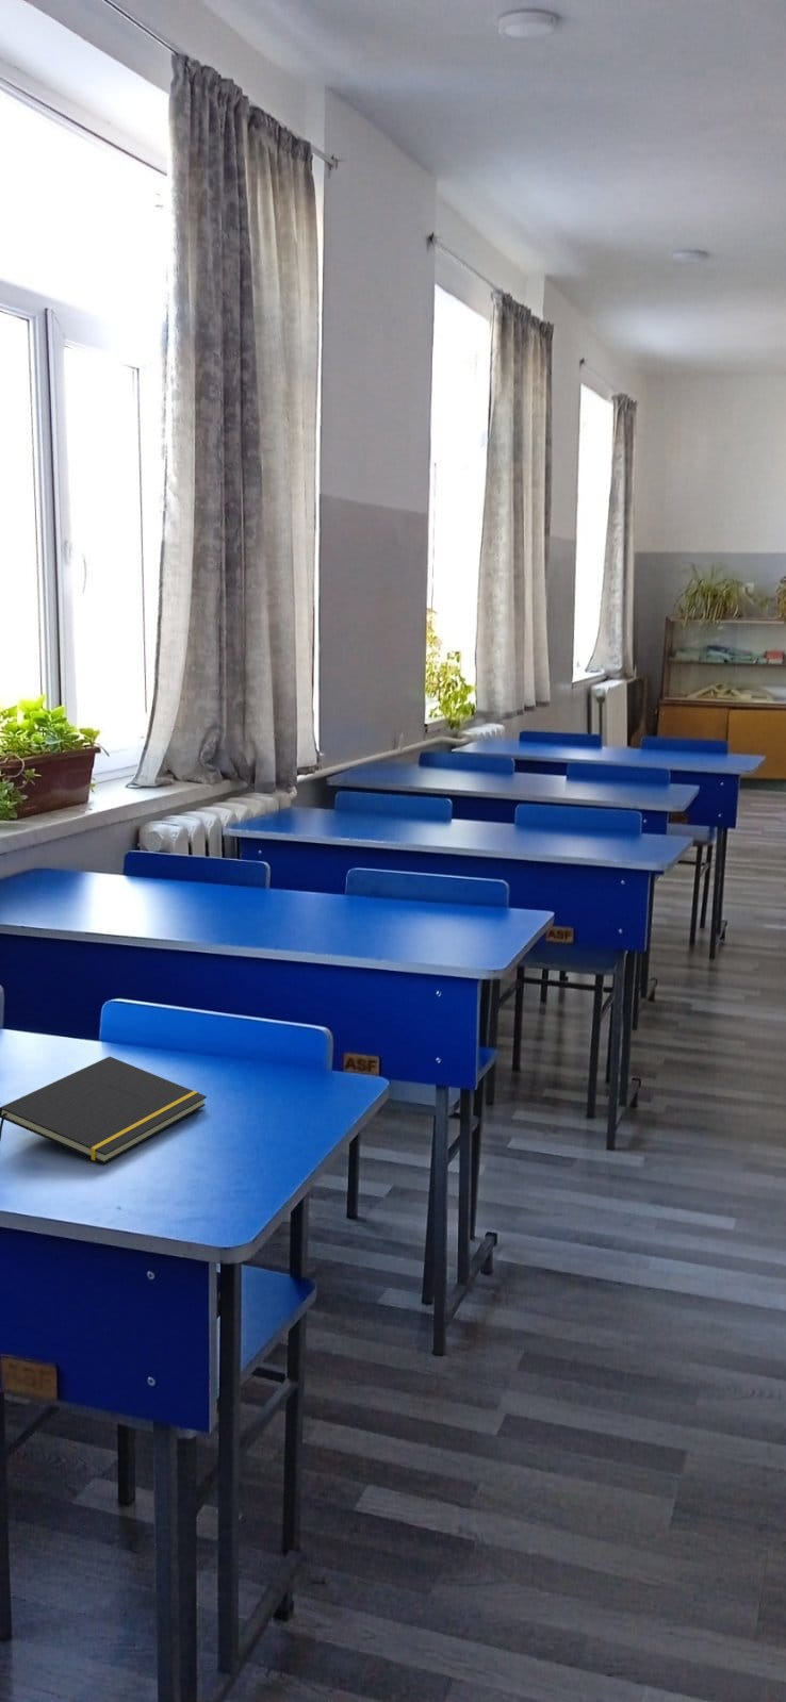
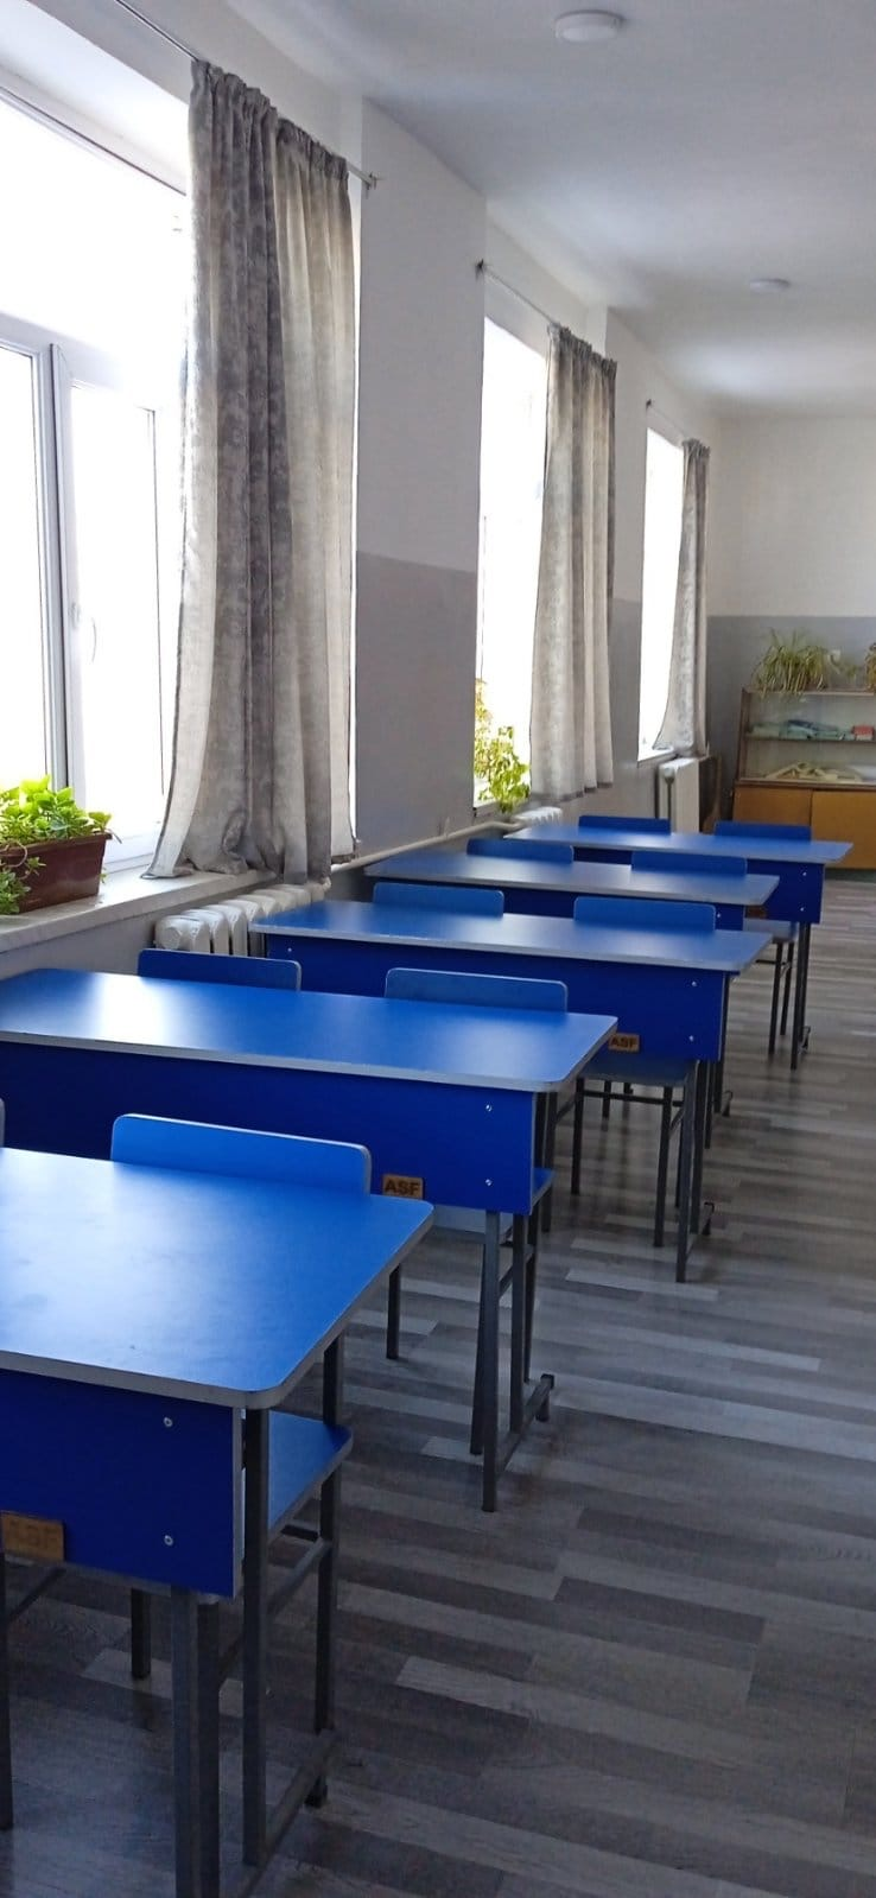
- notepad [0,1056,207,1166]
